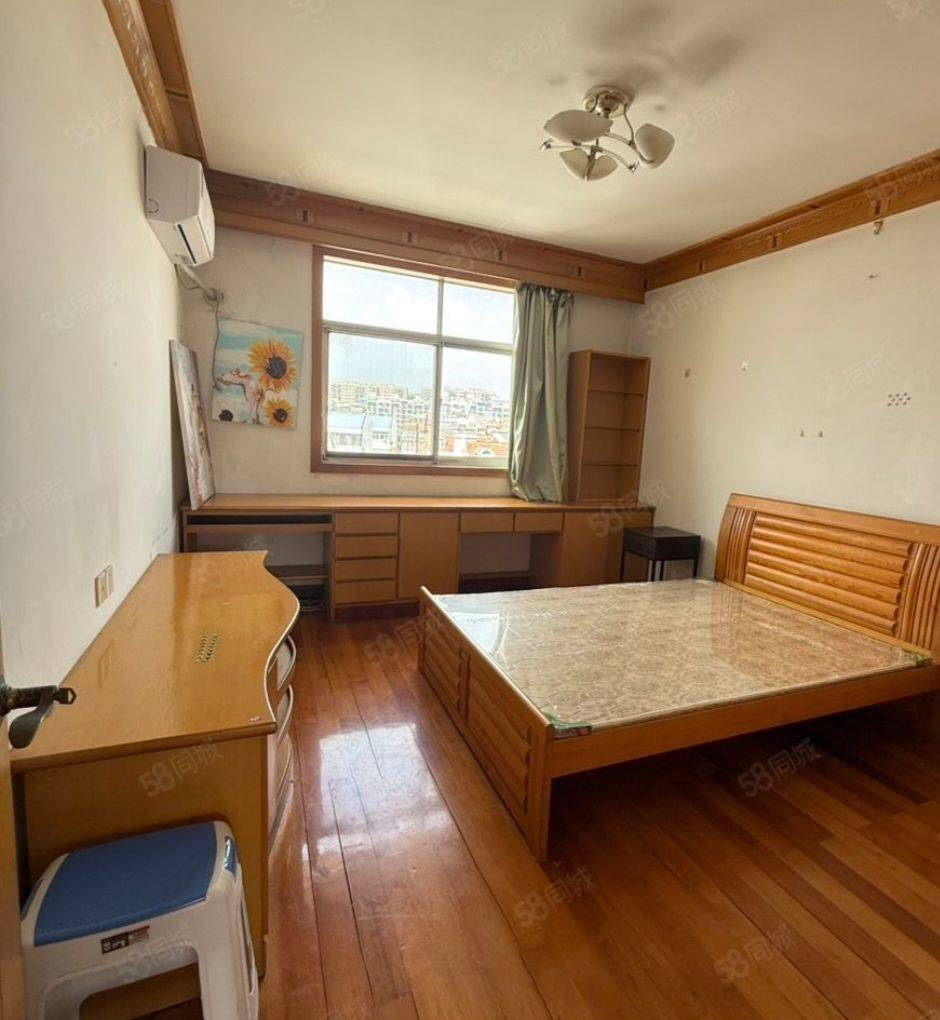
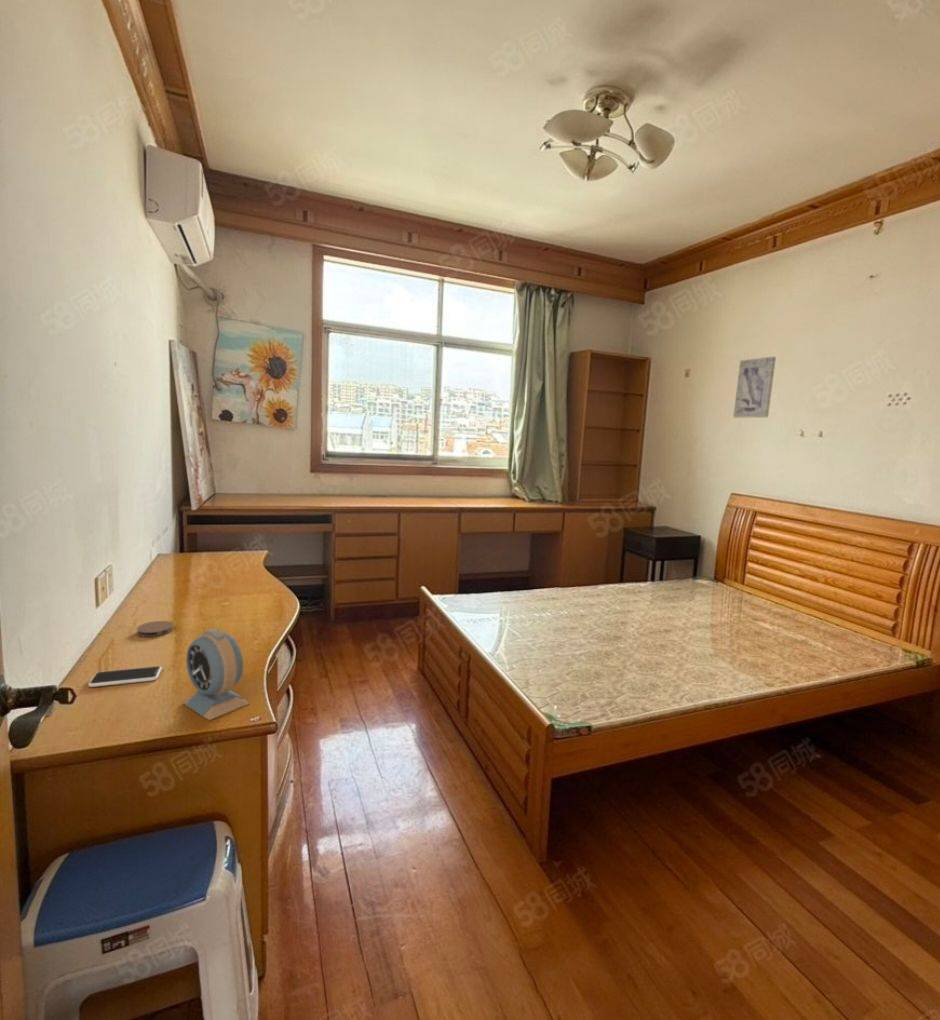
+ wall art [732,356,777,418]
+ alarm clock [180,628,251,721]
+ smartphone [87,665,163,688]
+ coaster [136,620,174,638]
